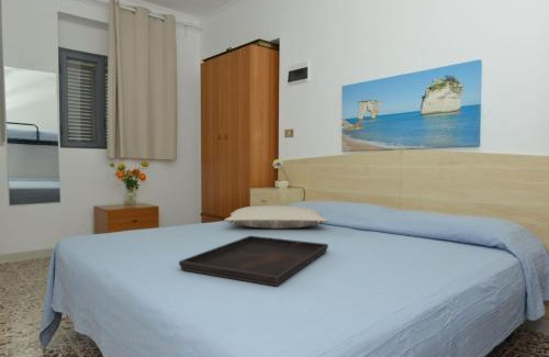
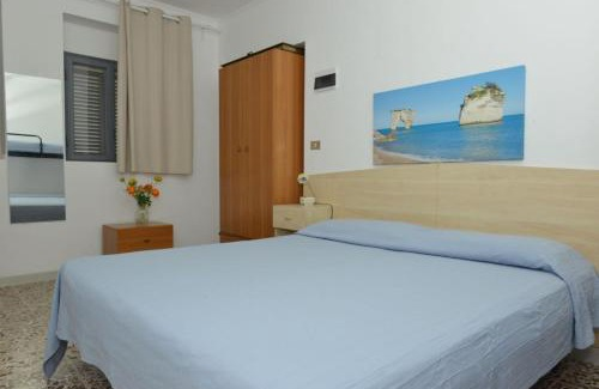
- serving tray [178,235,329,287]
- pillow [223,204,329,230]
